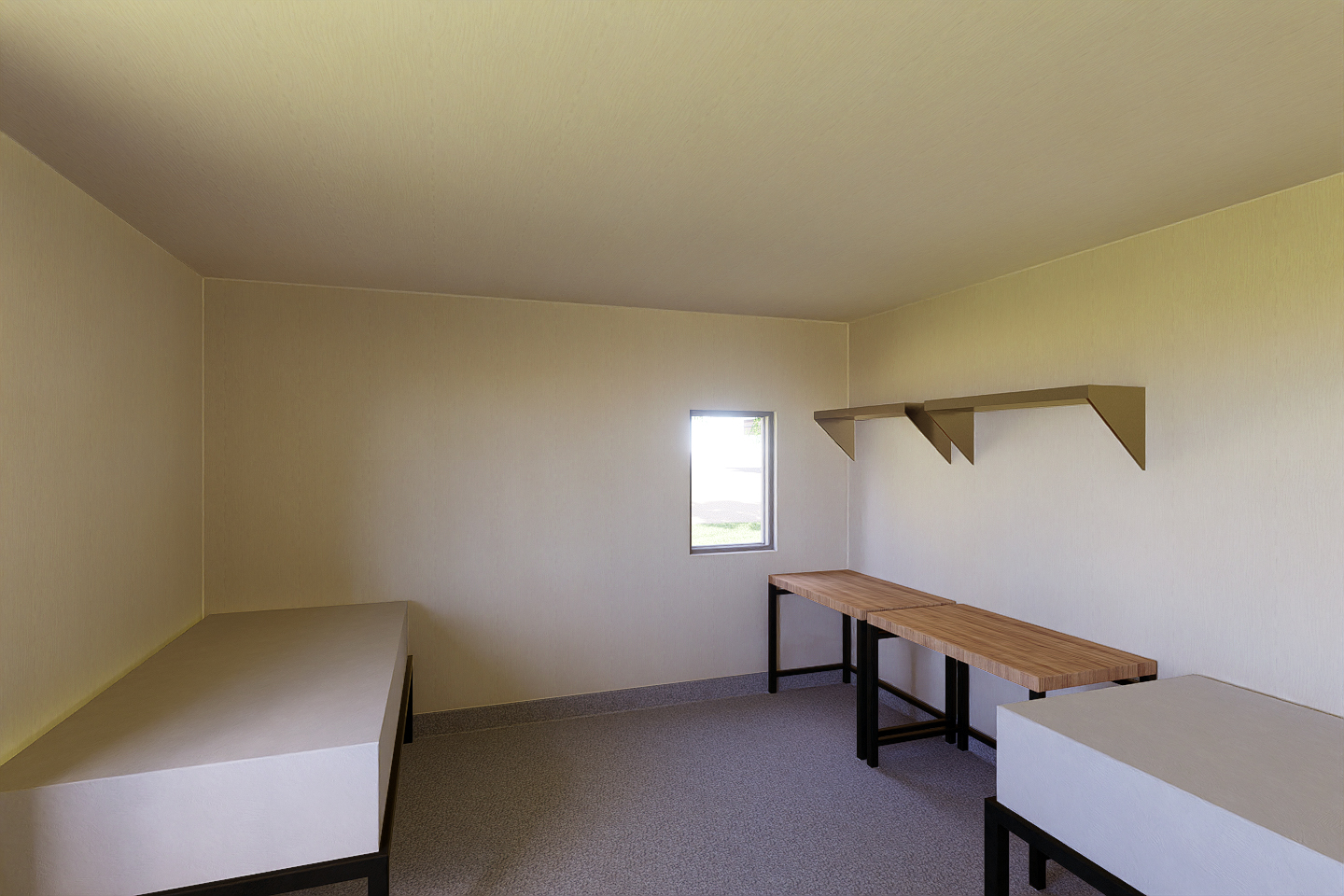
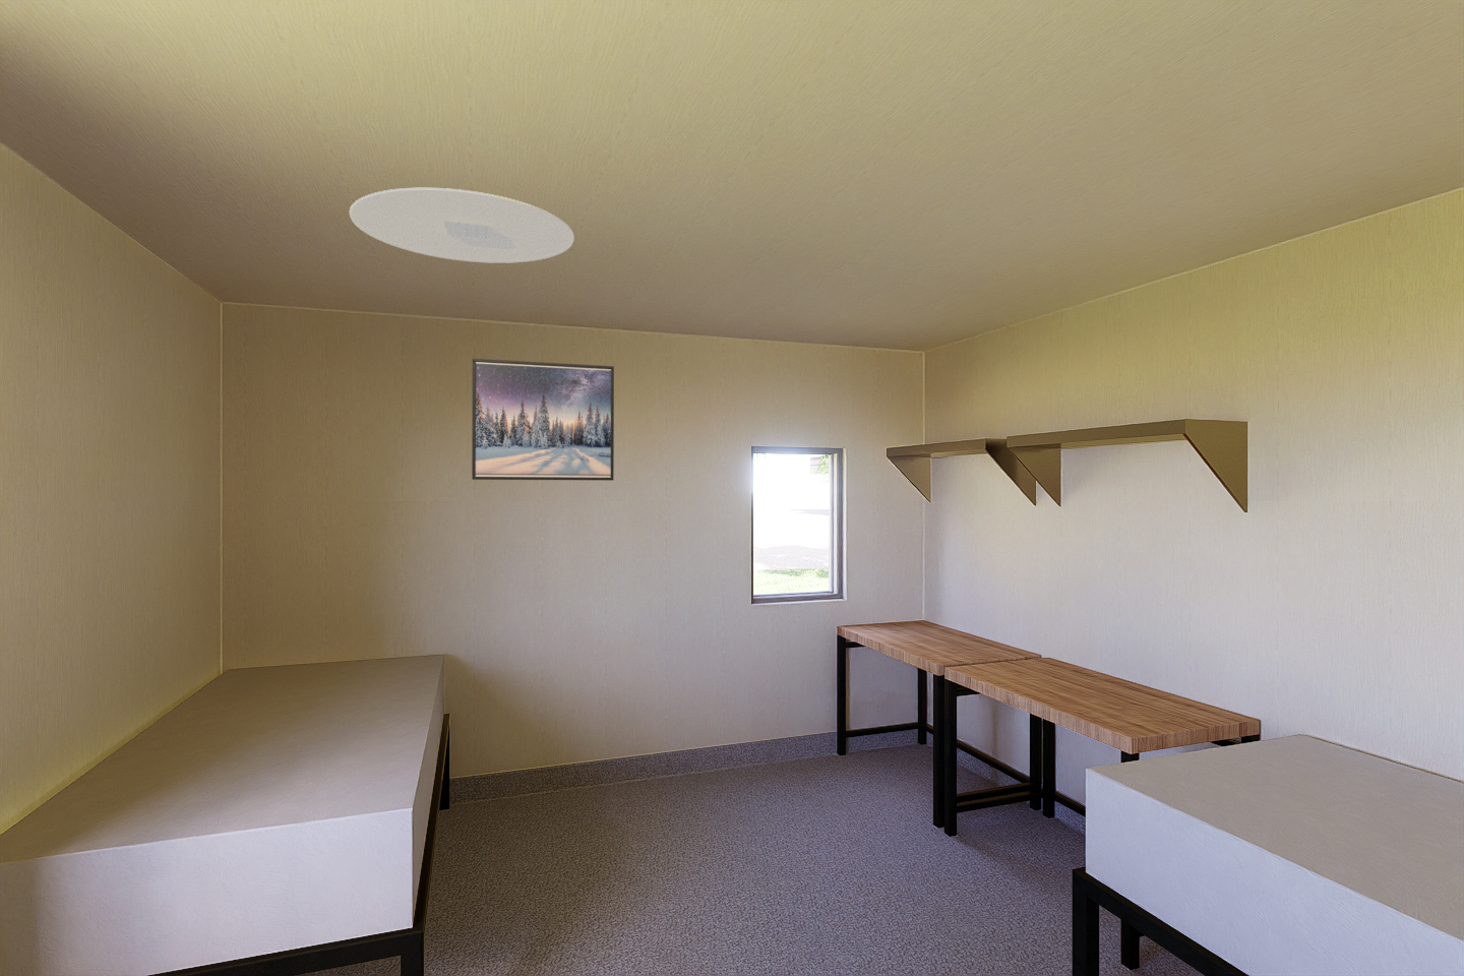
+ ceiling light [349,187,575,265]
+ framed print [471,358,615,480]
